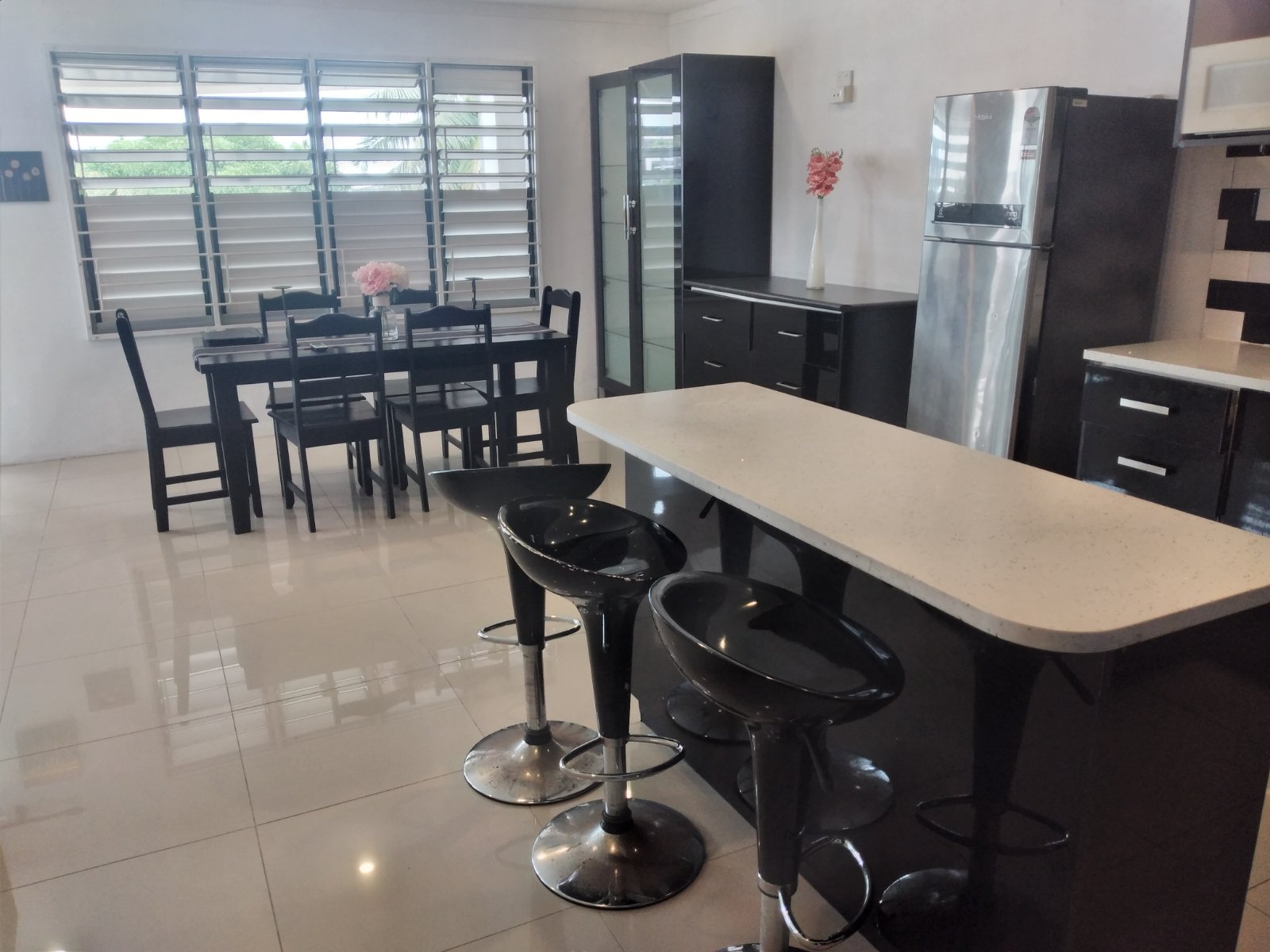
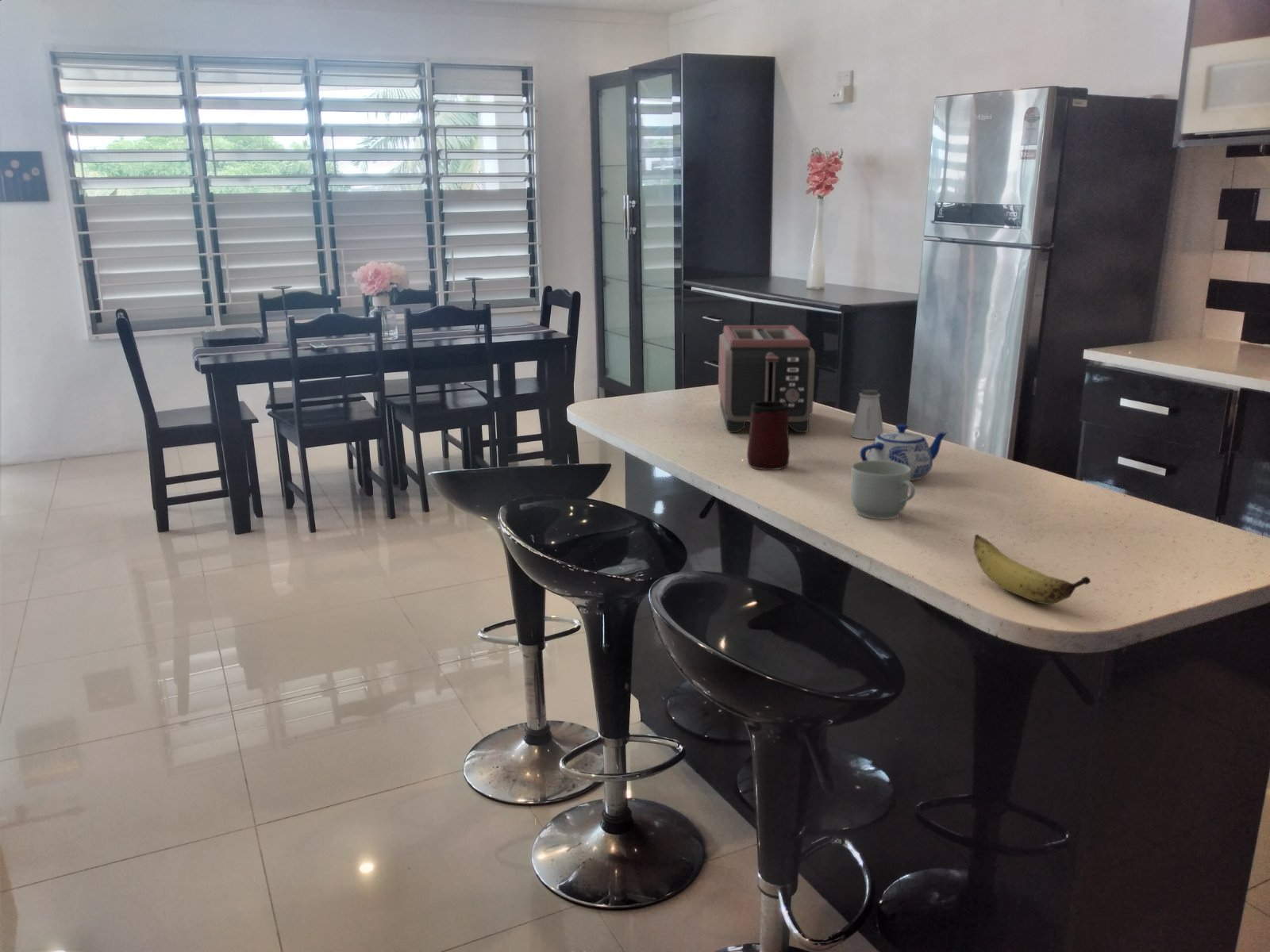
+ toaster [718,324,816,433]
+ mug [746,401,791,470]
+ saltshaker [849,389,884,440]
+ banana [972,534,1091,605]
+ teapot [860,424,949,482]
+ mug [850,460,916,520]
